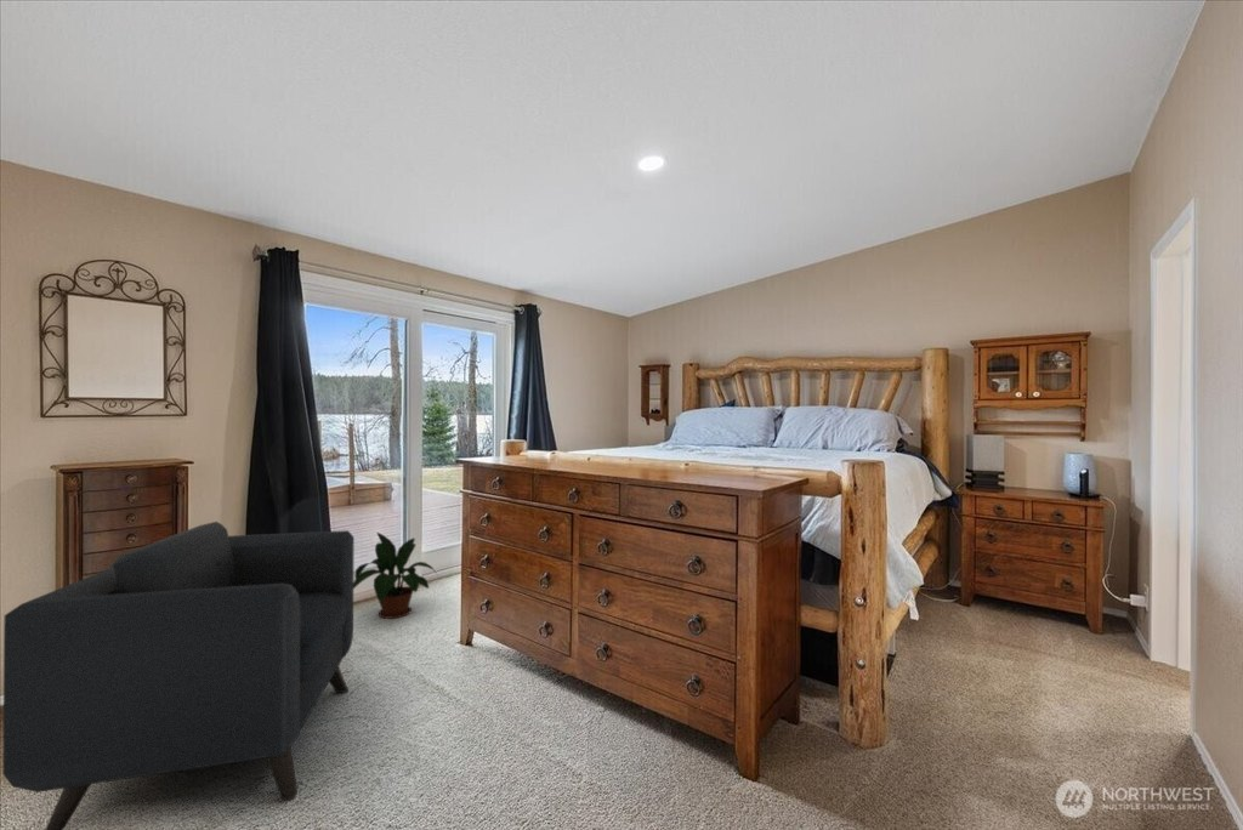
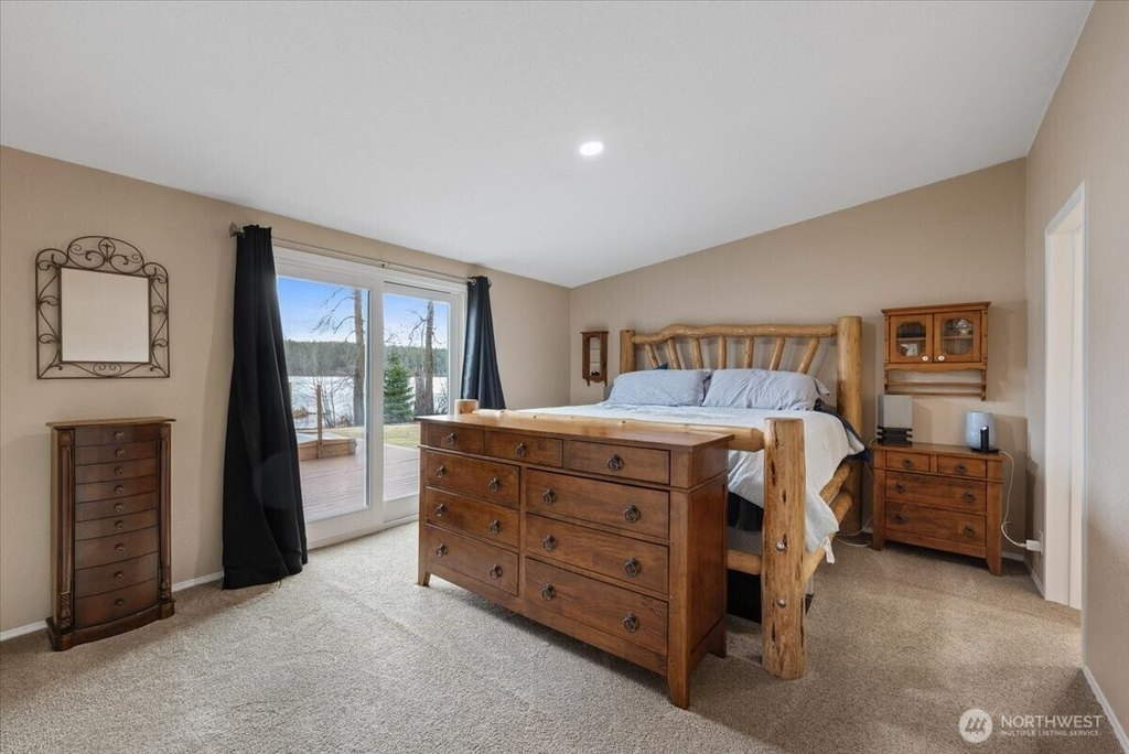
- armchair [2,521,356,830]
- potted plant [353,531,438,620]
